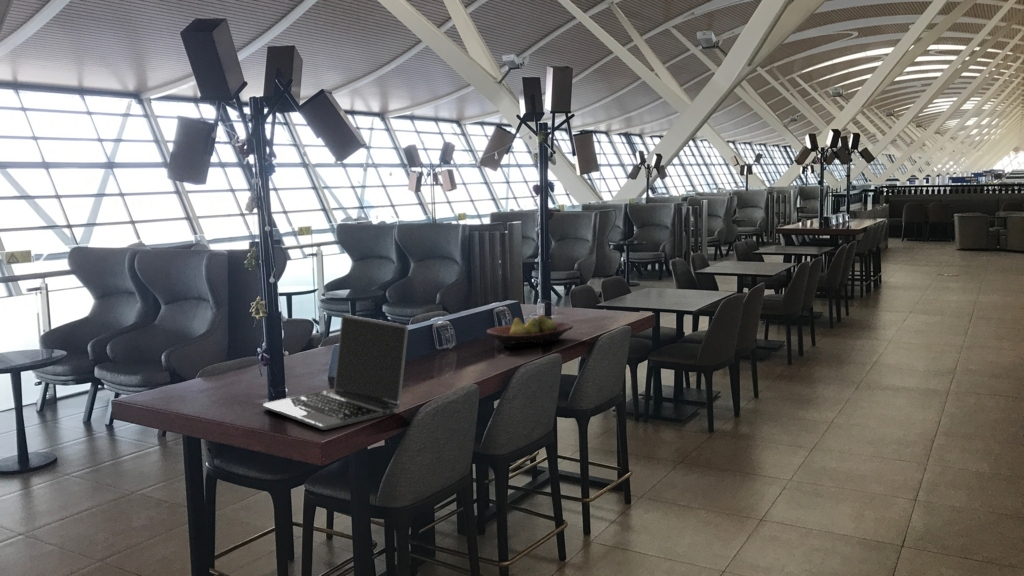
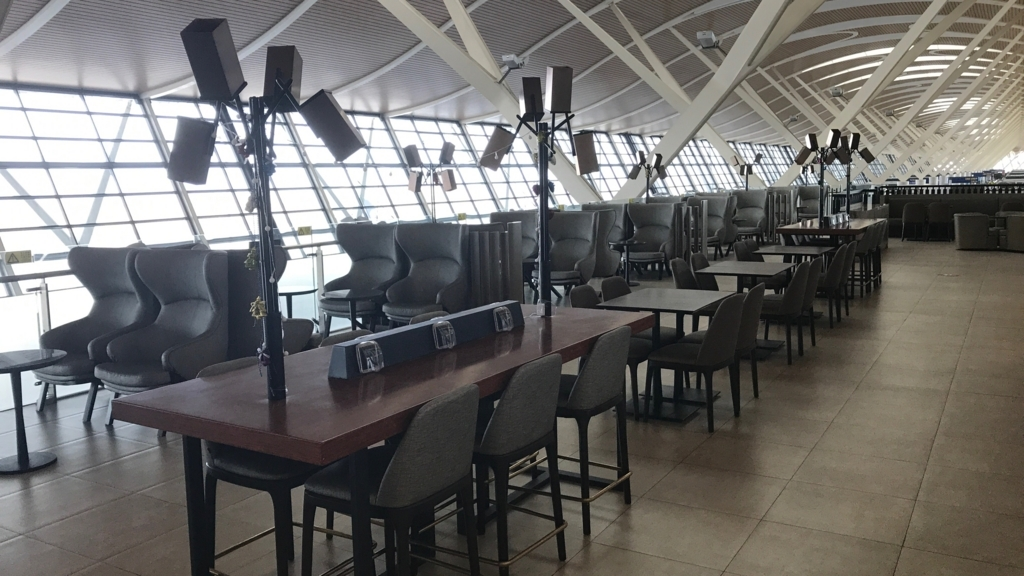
- fruit bowl [486,314,574,348]
- laptop [262,314,409,431]
